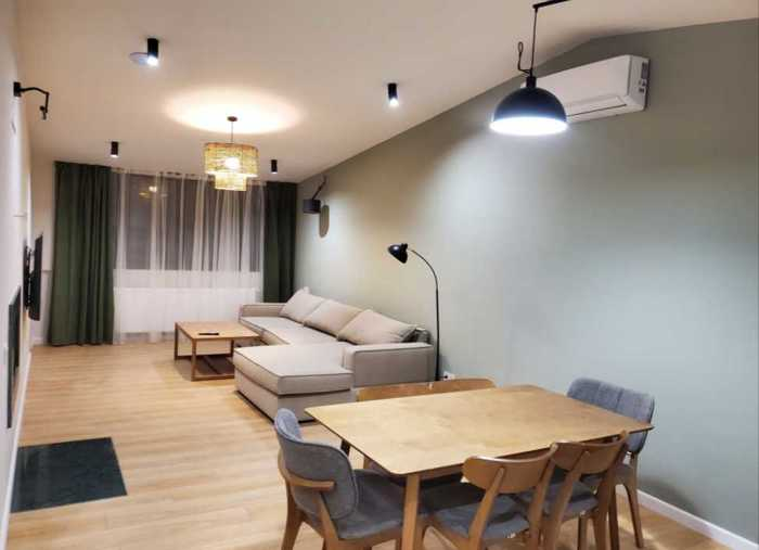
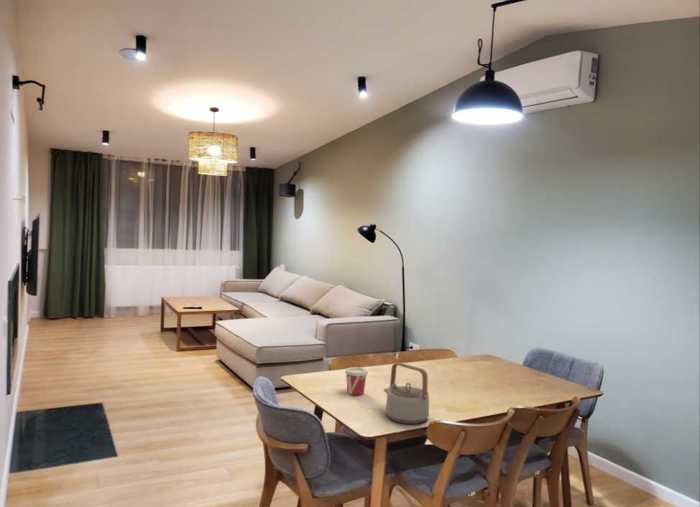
+ cup [344,366,369,396]
+ teapot [383,362,430,425]
